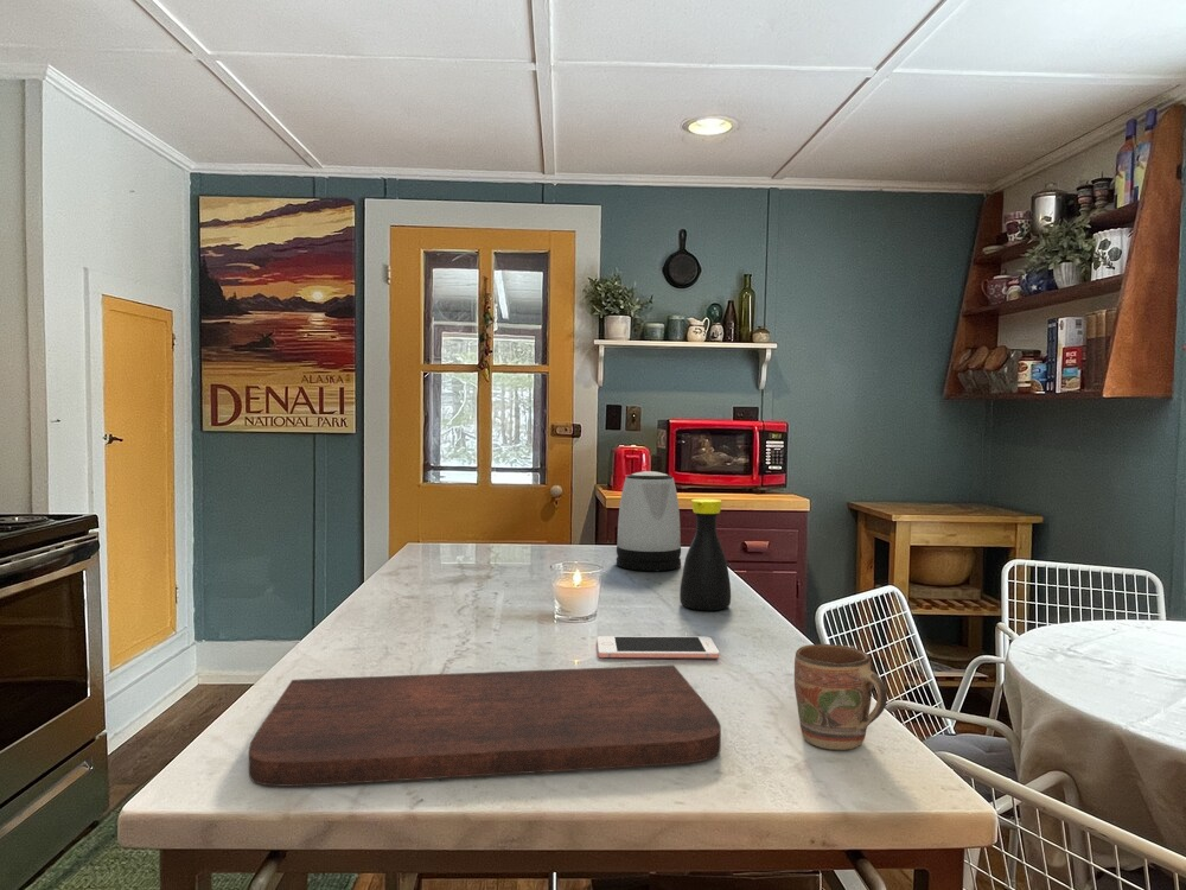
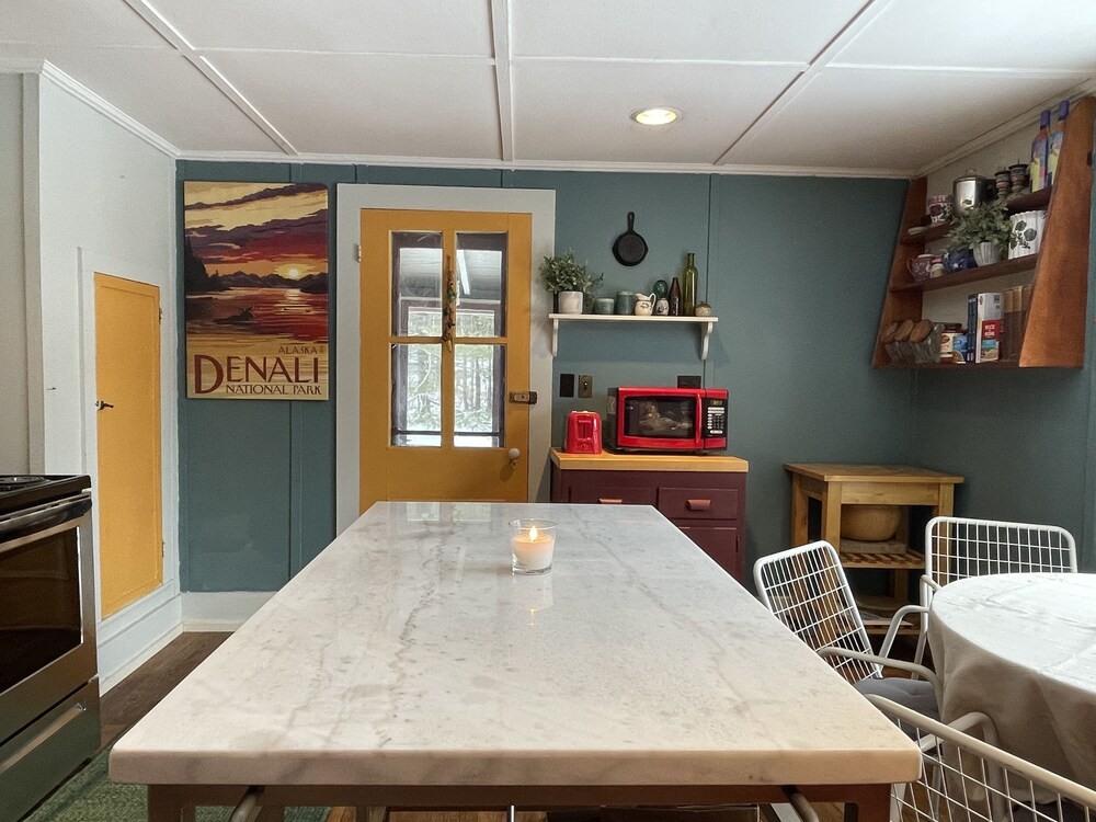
- cell phone [597,635,720,660]
- cutting board [248,665,722,787]
- kettle [616,470,682,572]
- bottle [678,497,732,611]
- mug [793,643,888,751]
